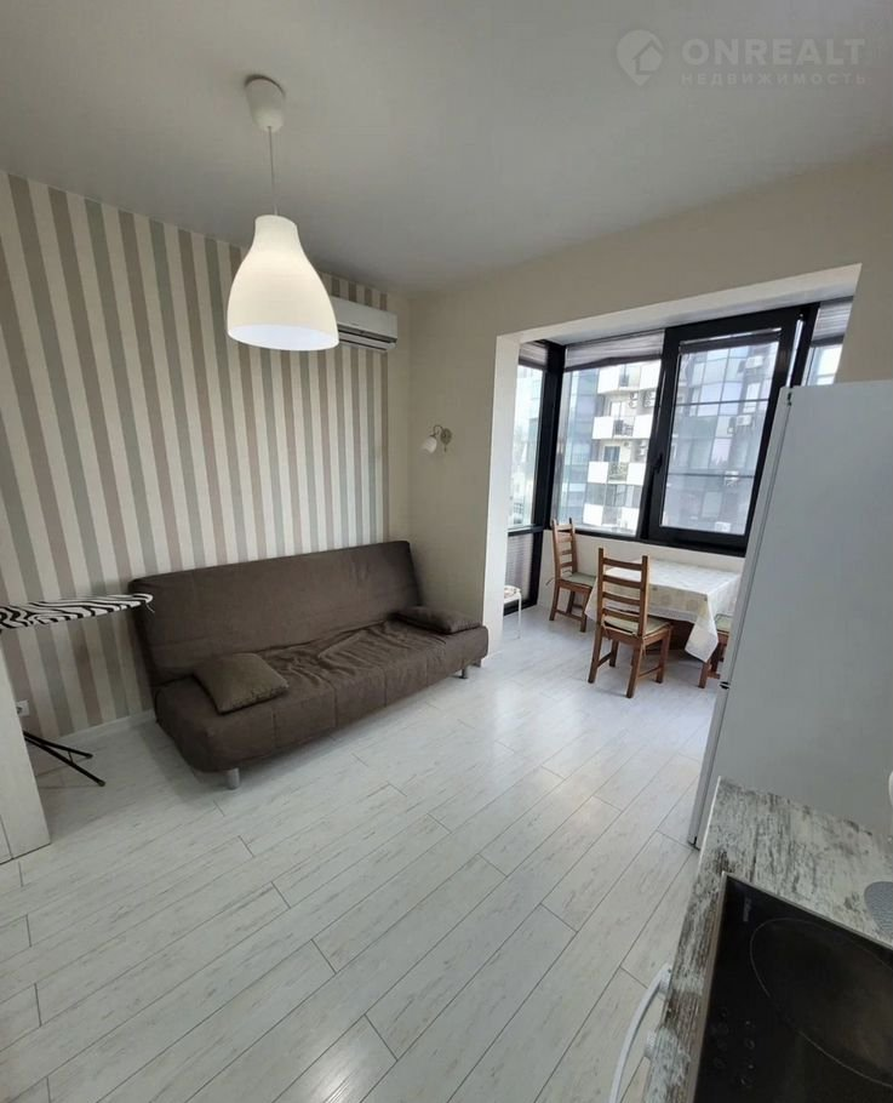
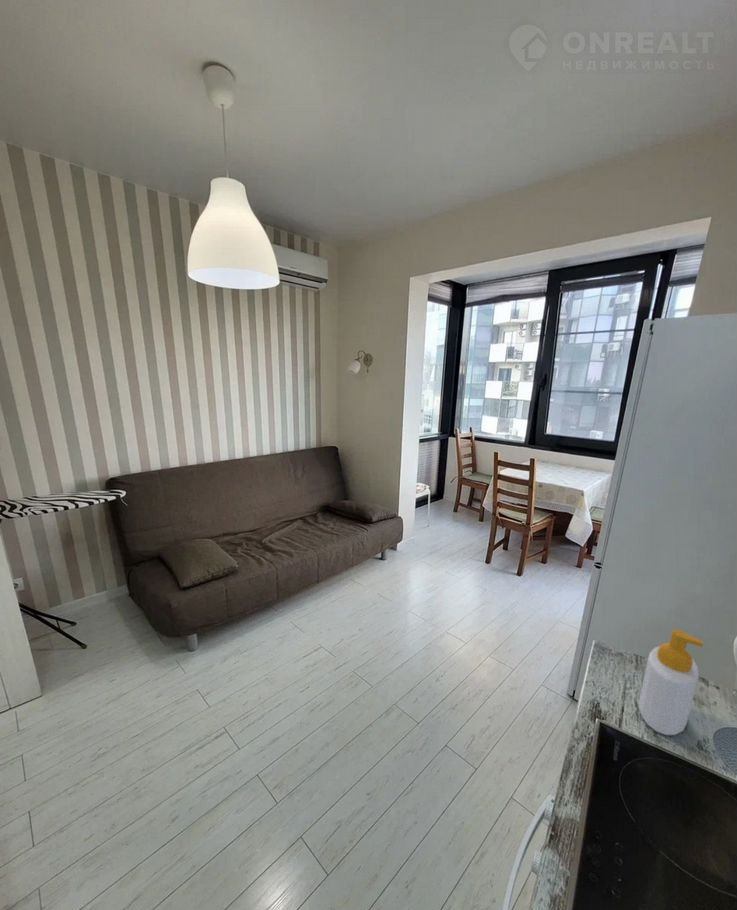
+ soap bottle [638,628,704,736]
